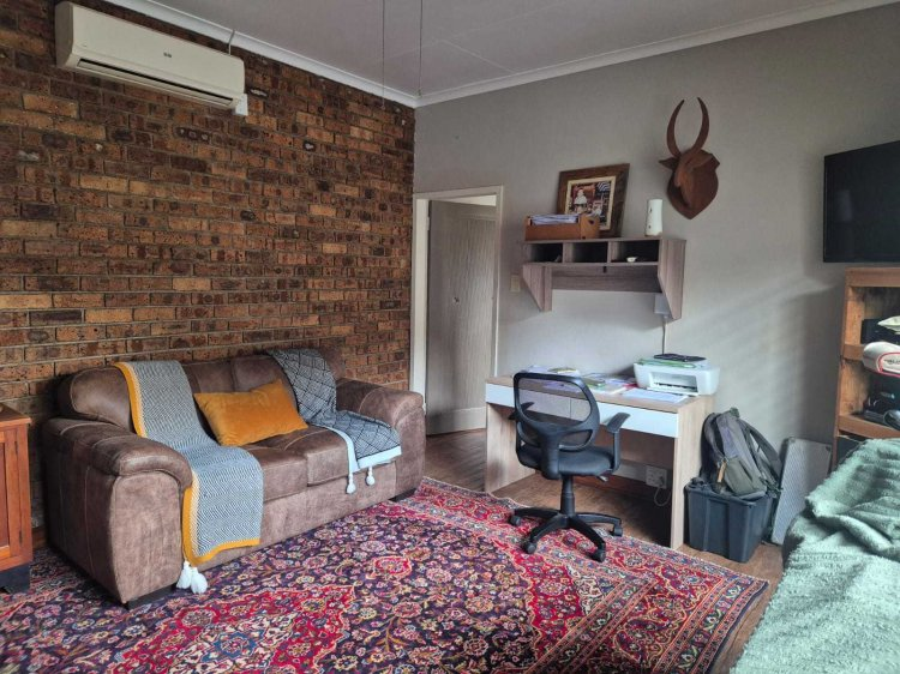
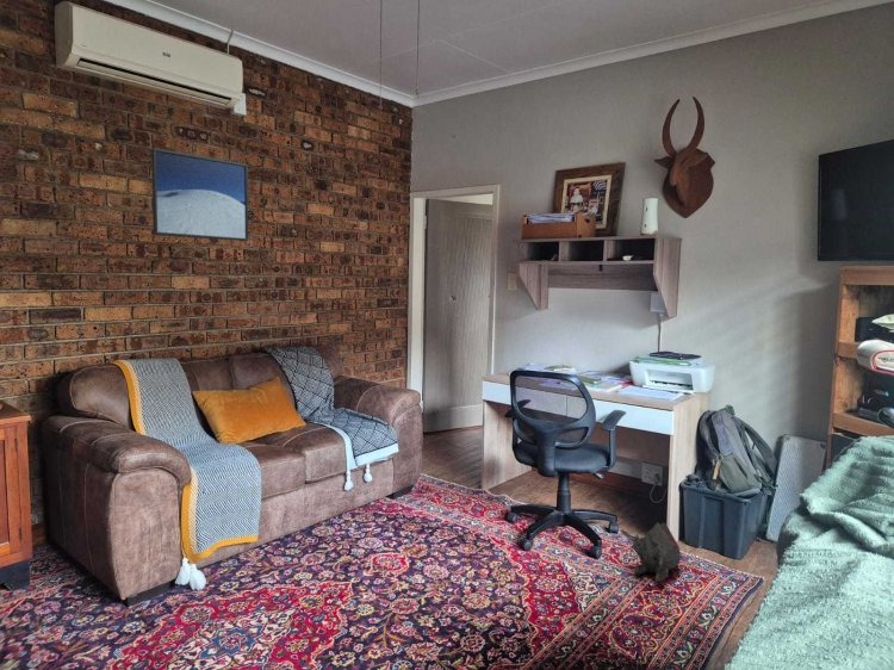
+ plush toy [620,521,682,583]
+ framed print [150,147,249,242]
